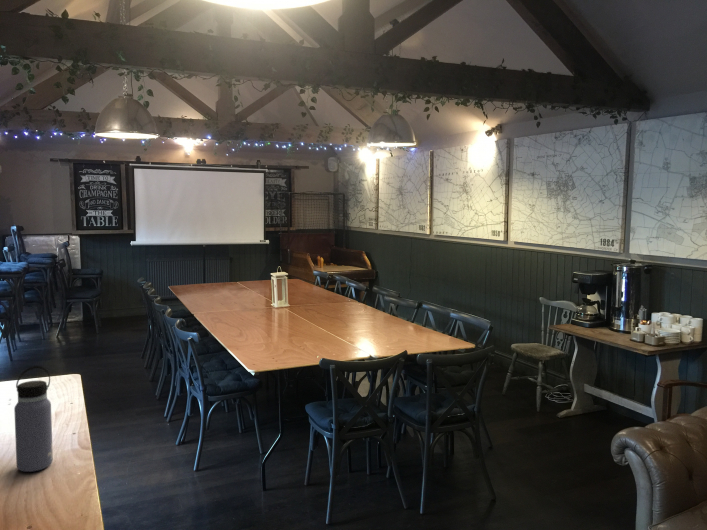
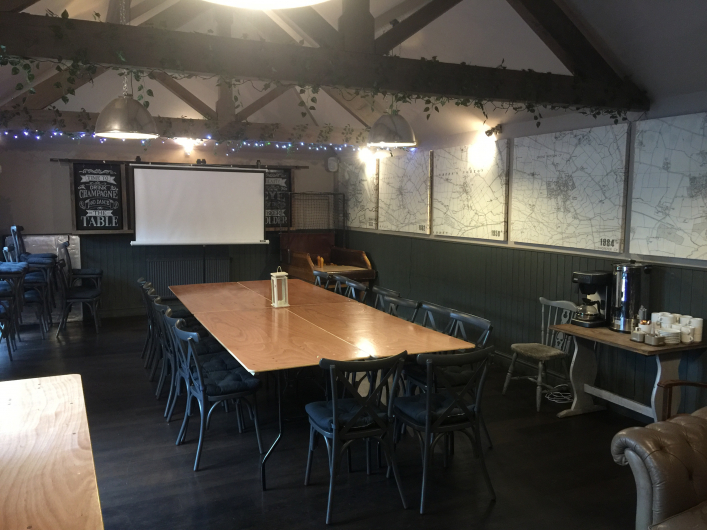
- water bottle [13,365,54,473]
